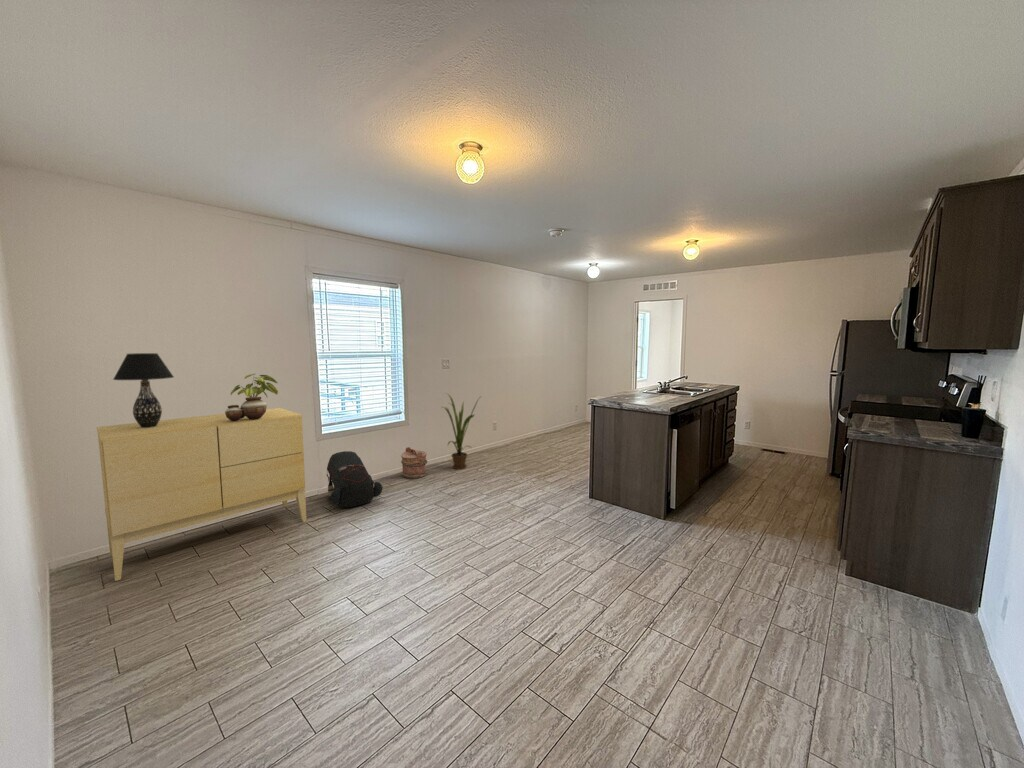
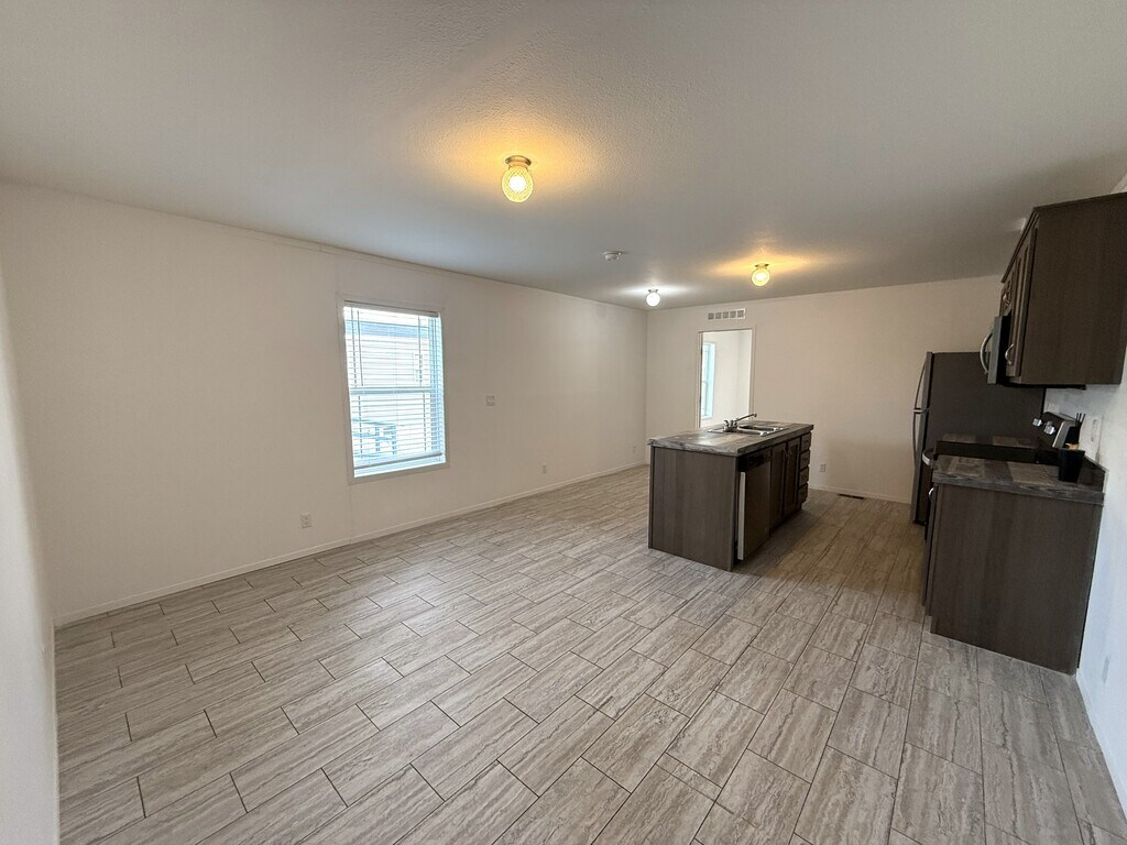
- potted plant [224,373,279,421]
- table lamp [112,352,175,428]
- house plant [442,392,481,470]
- backpack [326,450,384,508]
- bucket [400,446,428,480]
- sideboard [96,407,307,582]
